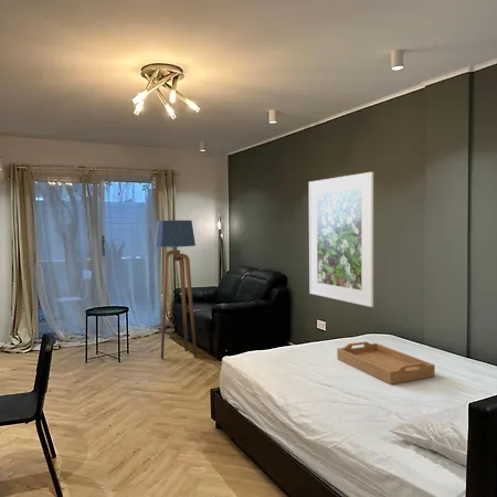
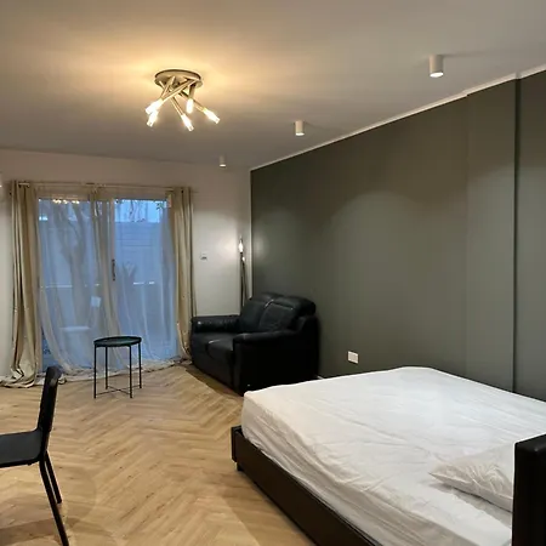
- floor lamp [155,219,198,360]
- serving tray [336,340,436,385]
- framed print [308,171,374,308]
